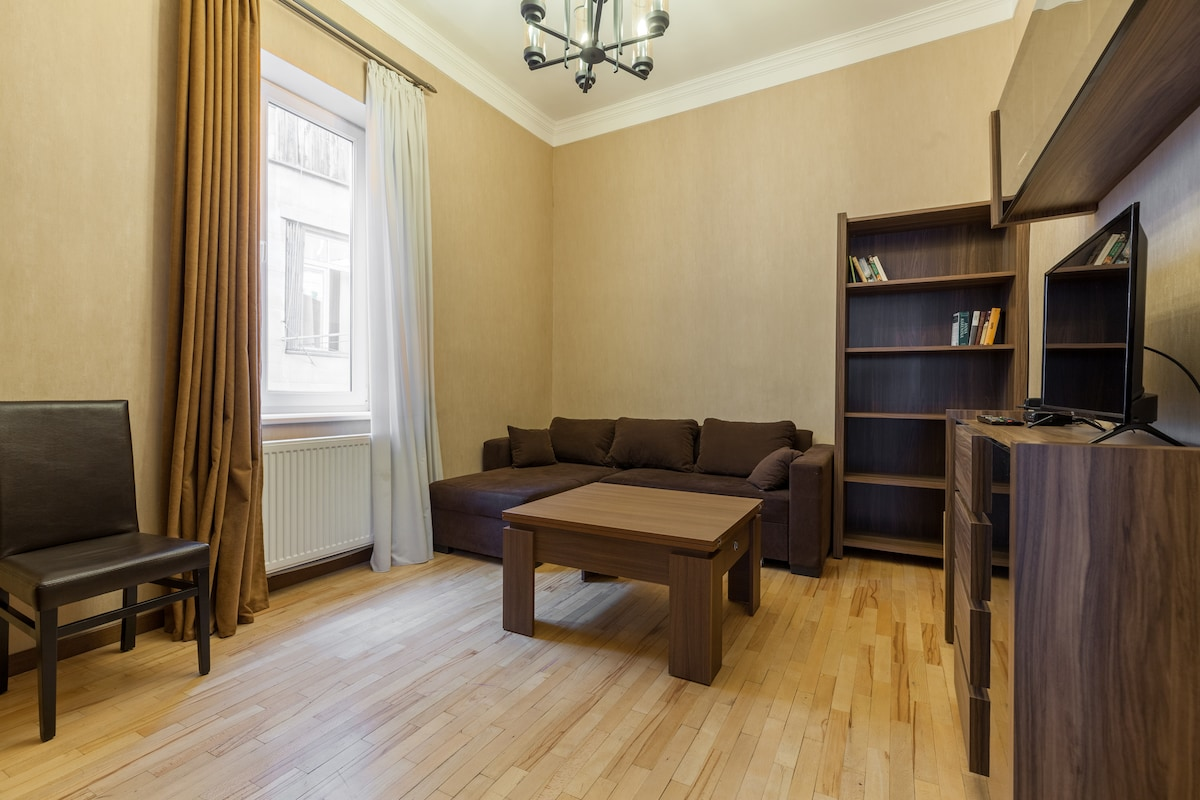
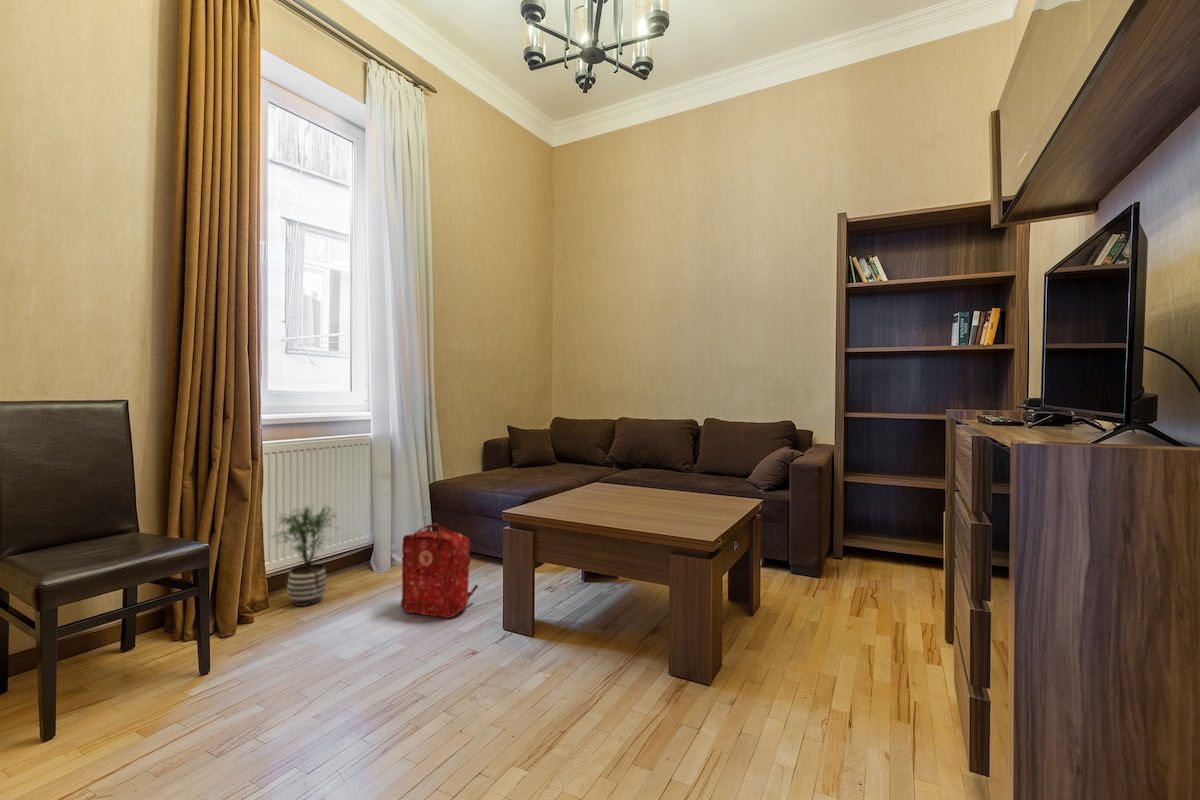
+ backpack [400,522,479,619]
+ potted plant [270,503,342,607]
